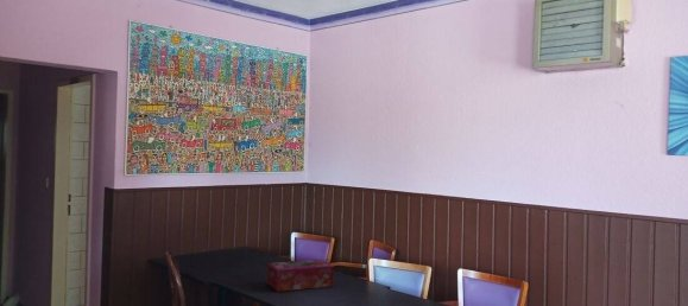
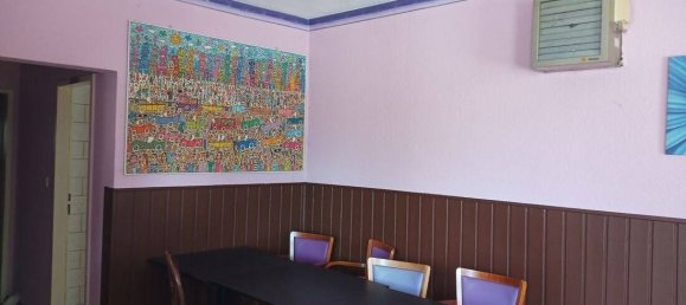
- tissue box [266,259,335,293]
